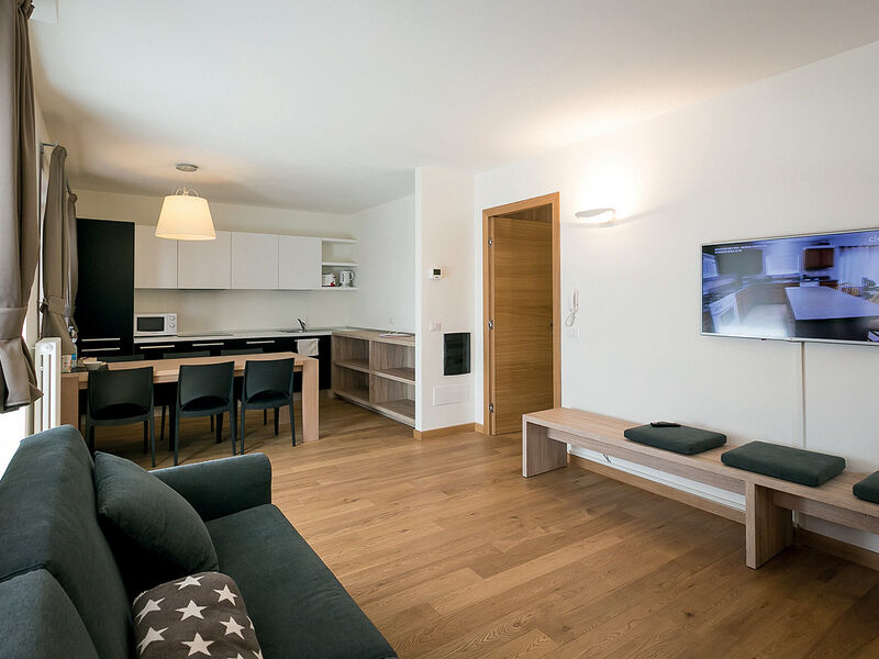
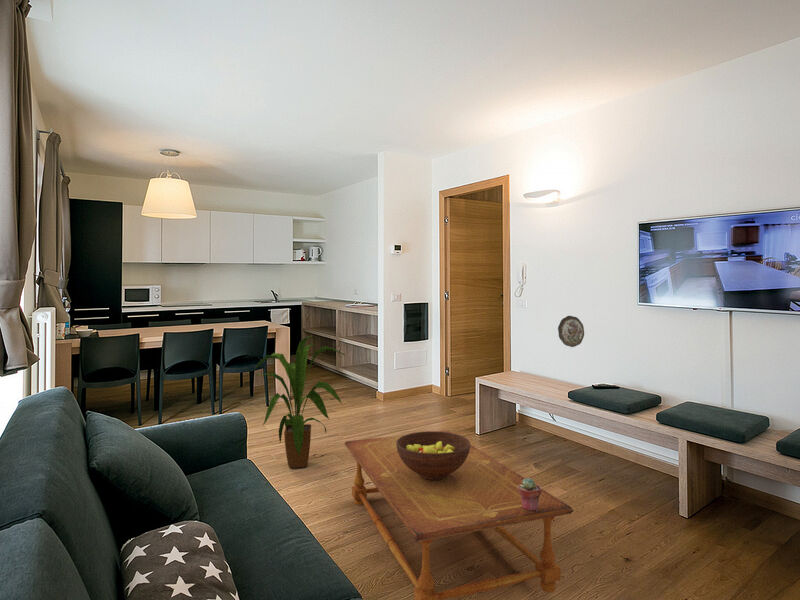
+ potted succulent [518,477,542,511]
+ decorative plate [557,315,585,348]
+ coffee table [344,430,574,600]
+ fruit bowl [396,430,471,480]
+ house plant [254,334,346,469]
